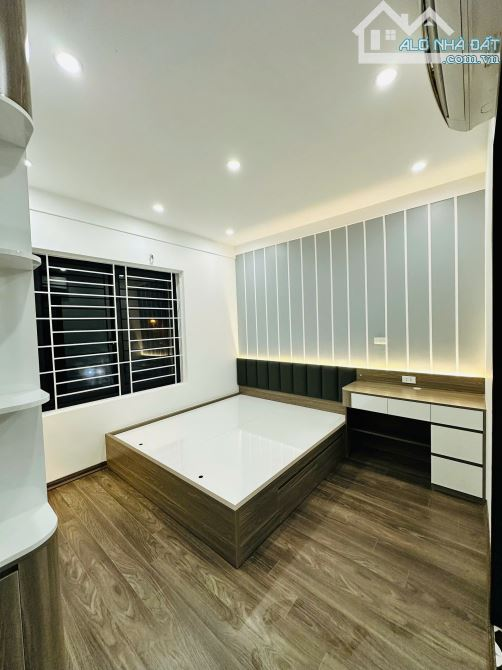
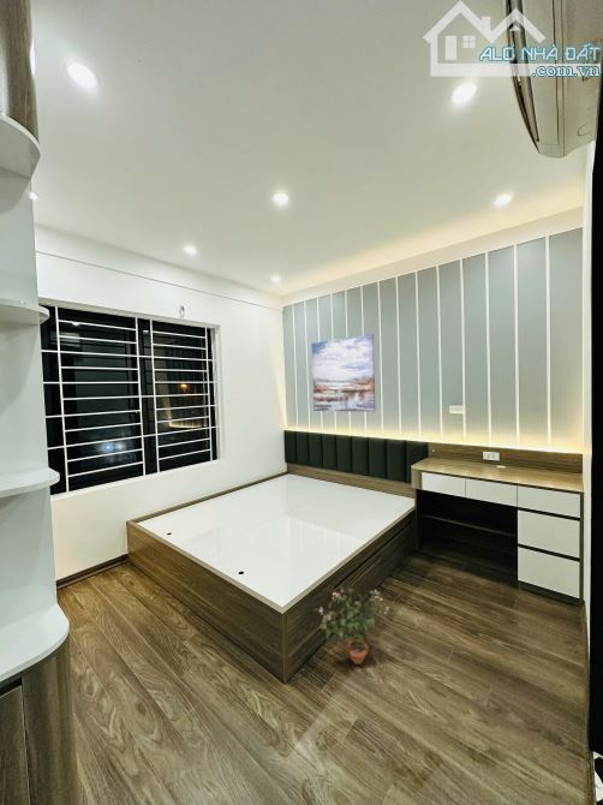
+ wall art [311,333,376,413]
+ potted plant [312,584,396,666]
